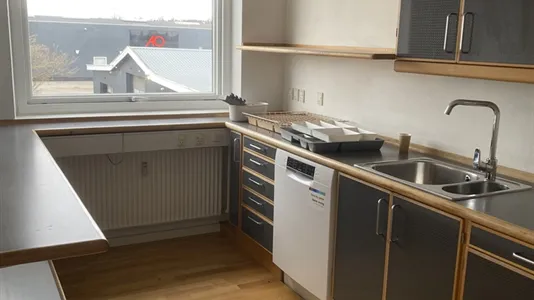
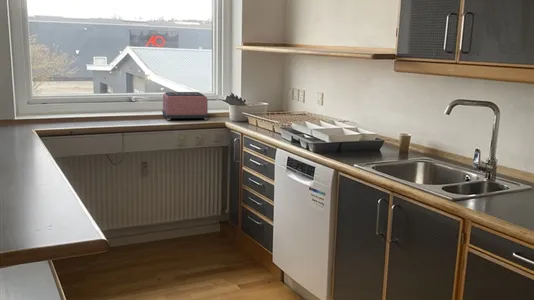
+ toaster [161,91,209,121]
